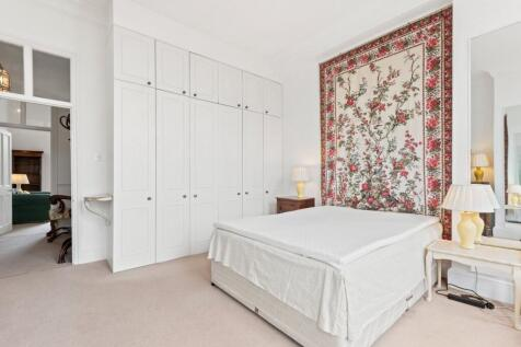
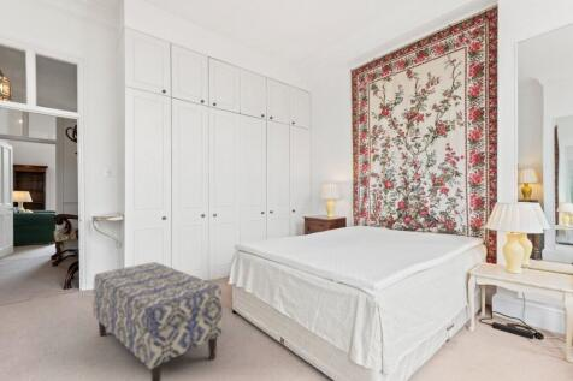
+ bench [91,261,223,381]
